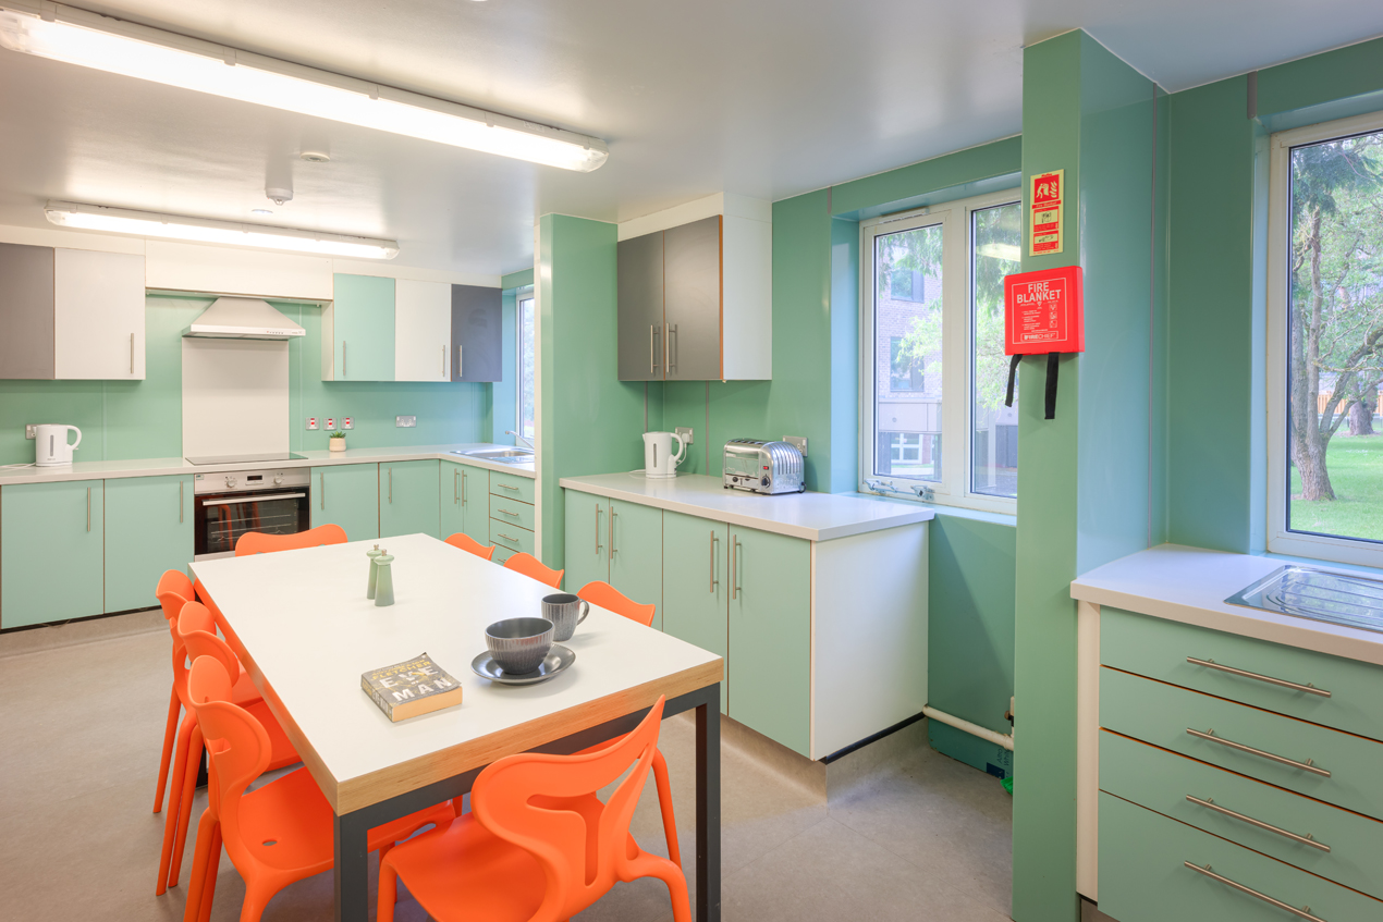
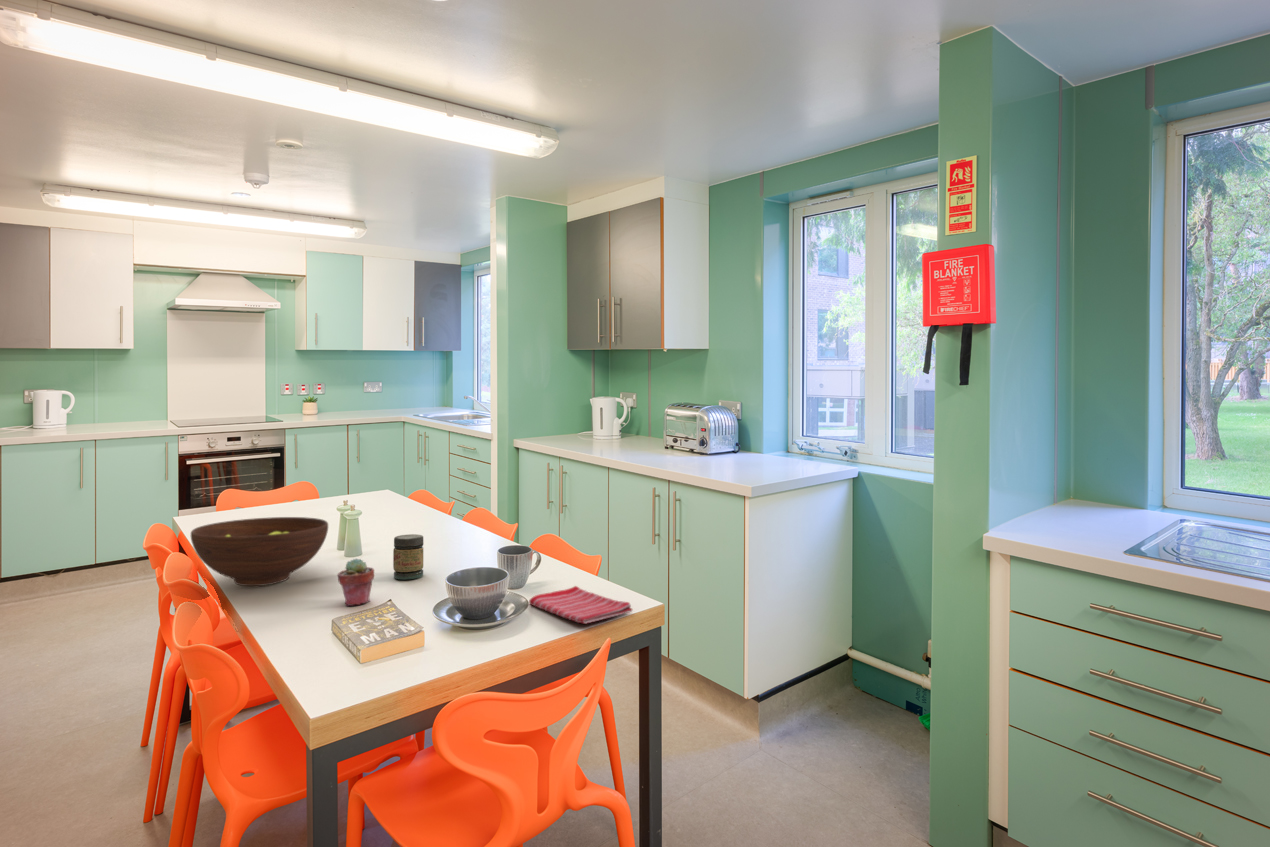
+ fruit bowl [190,516,329,587]
+ jar [392,533,425,581]
+ dish towel [528,585,633,625]
+ potted succulent [337,557,375,607]
